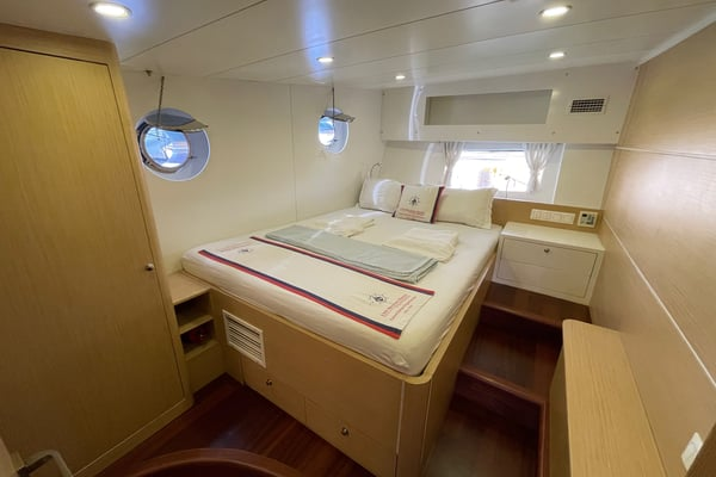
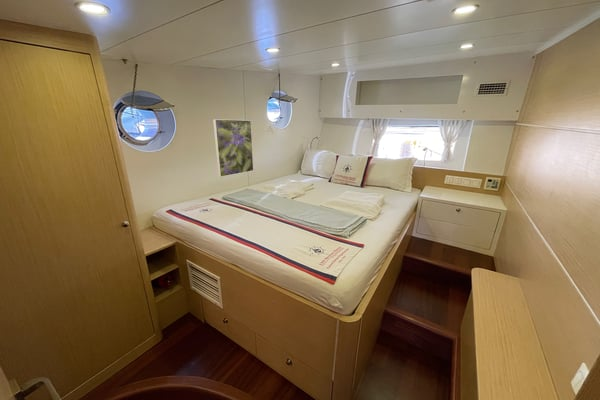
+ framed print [212,118,255,178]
